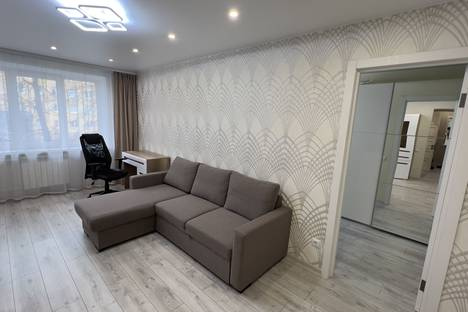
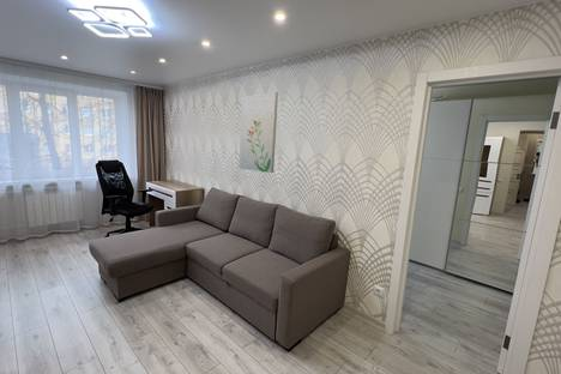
+ wall art [237,91,279,174]
